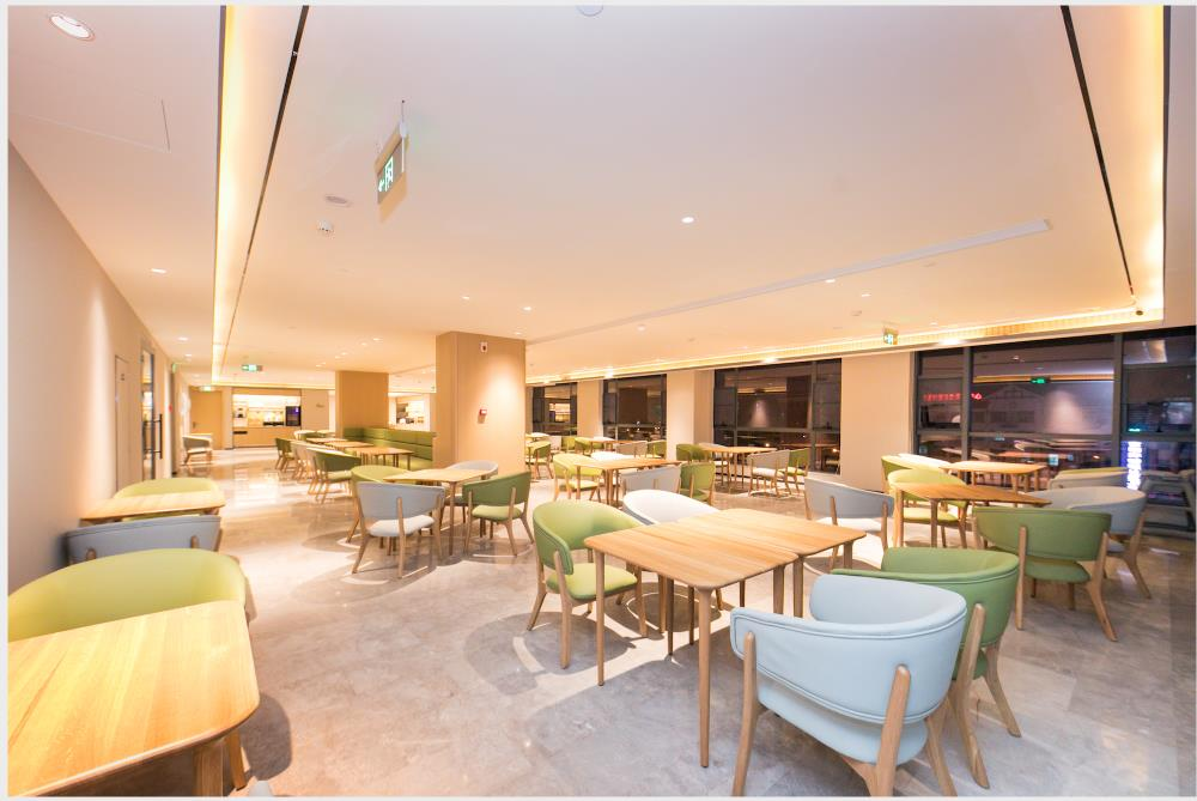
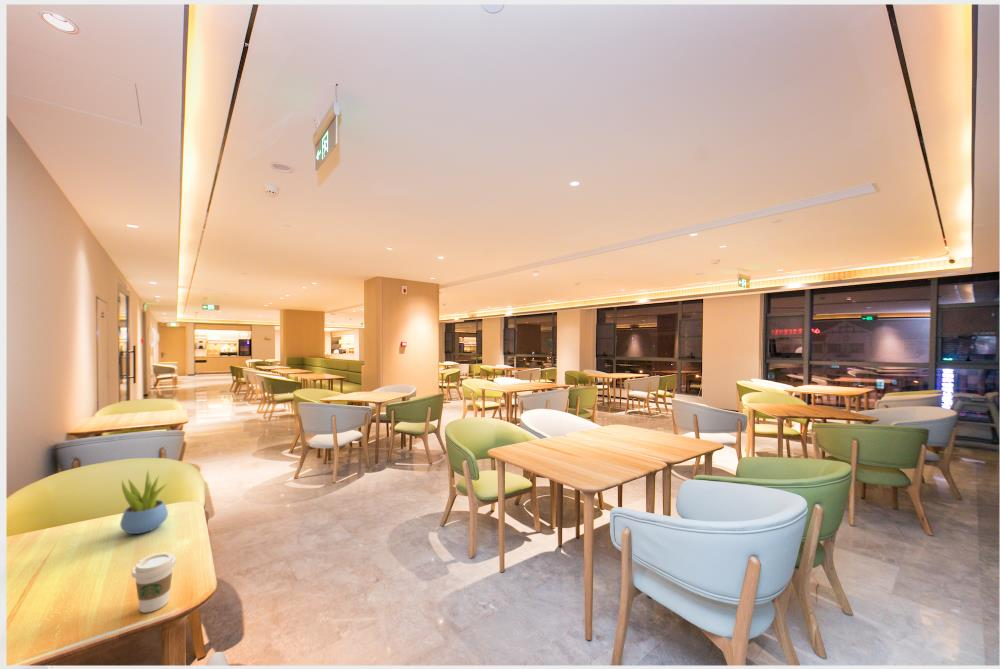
+ succulent plant [119,469,169,535]
+ coffee cup [131,552,177,614]
